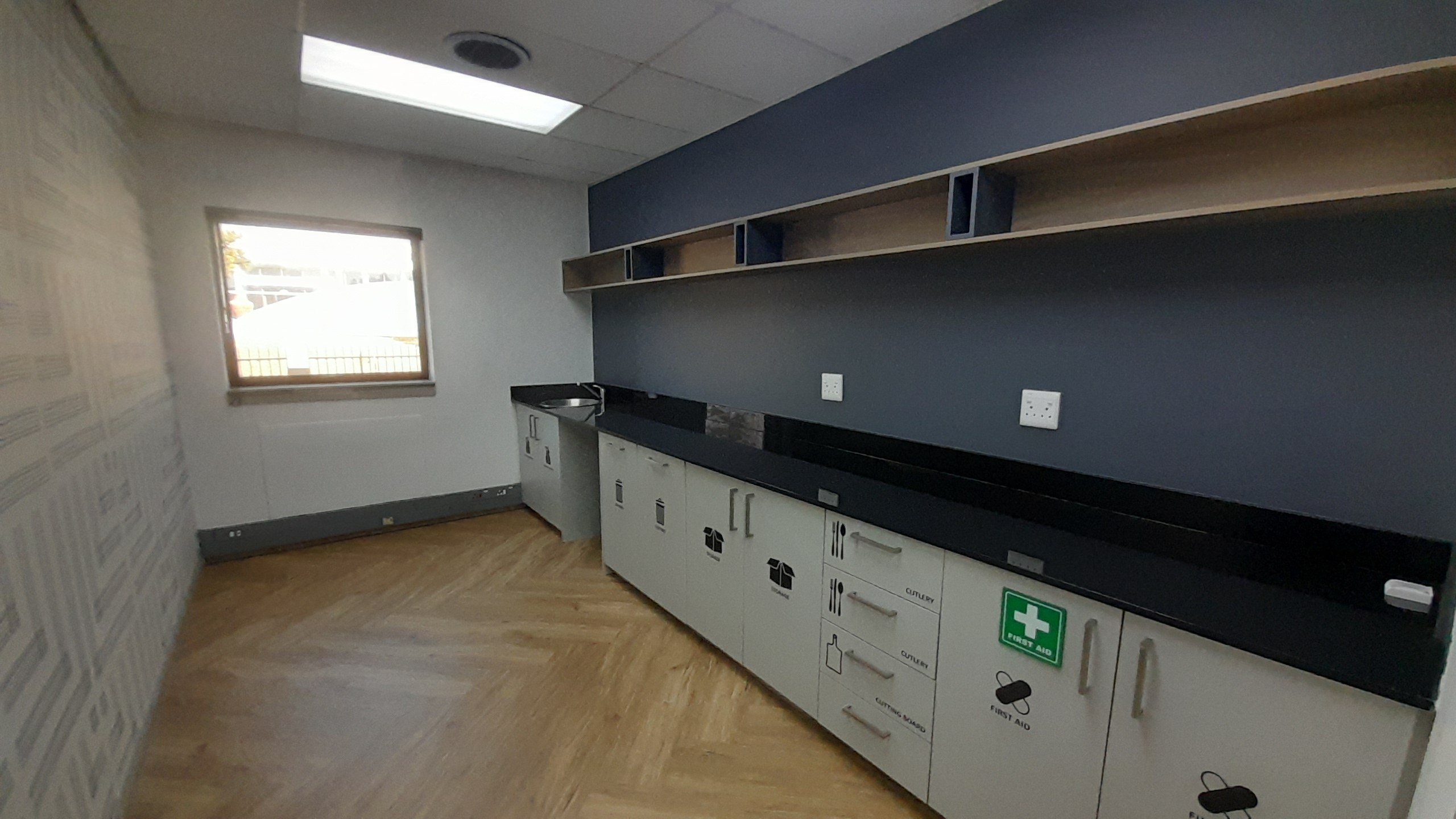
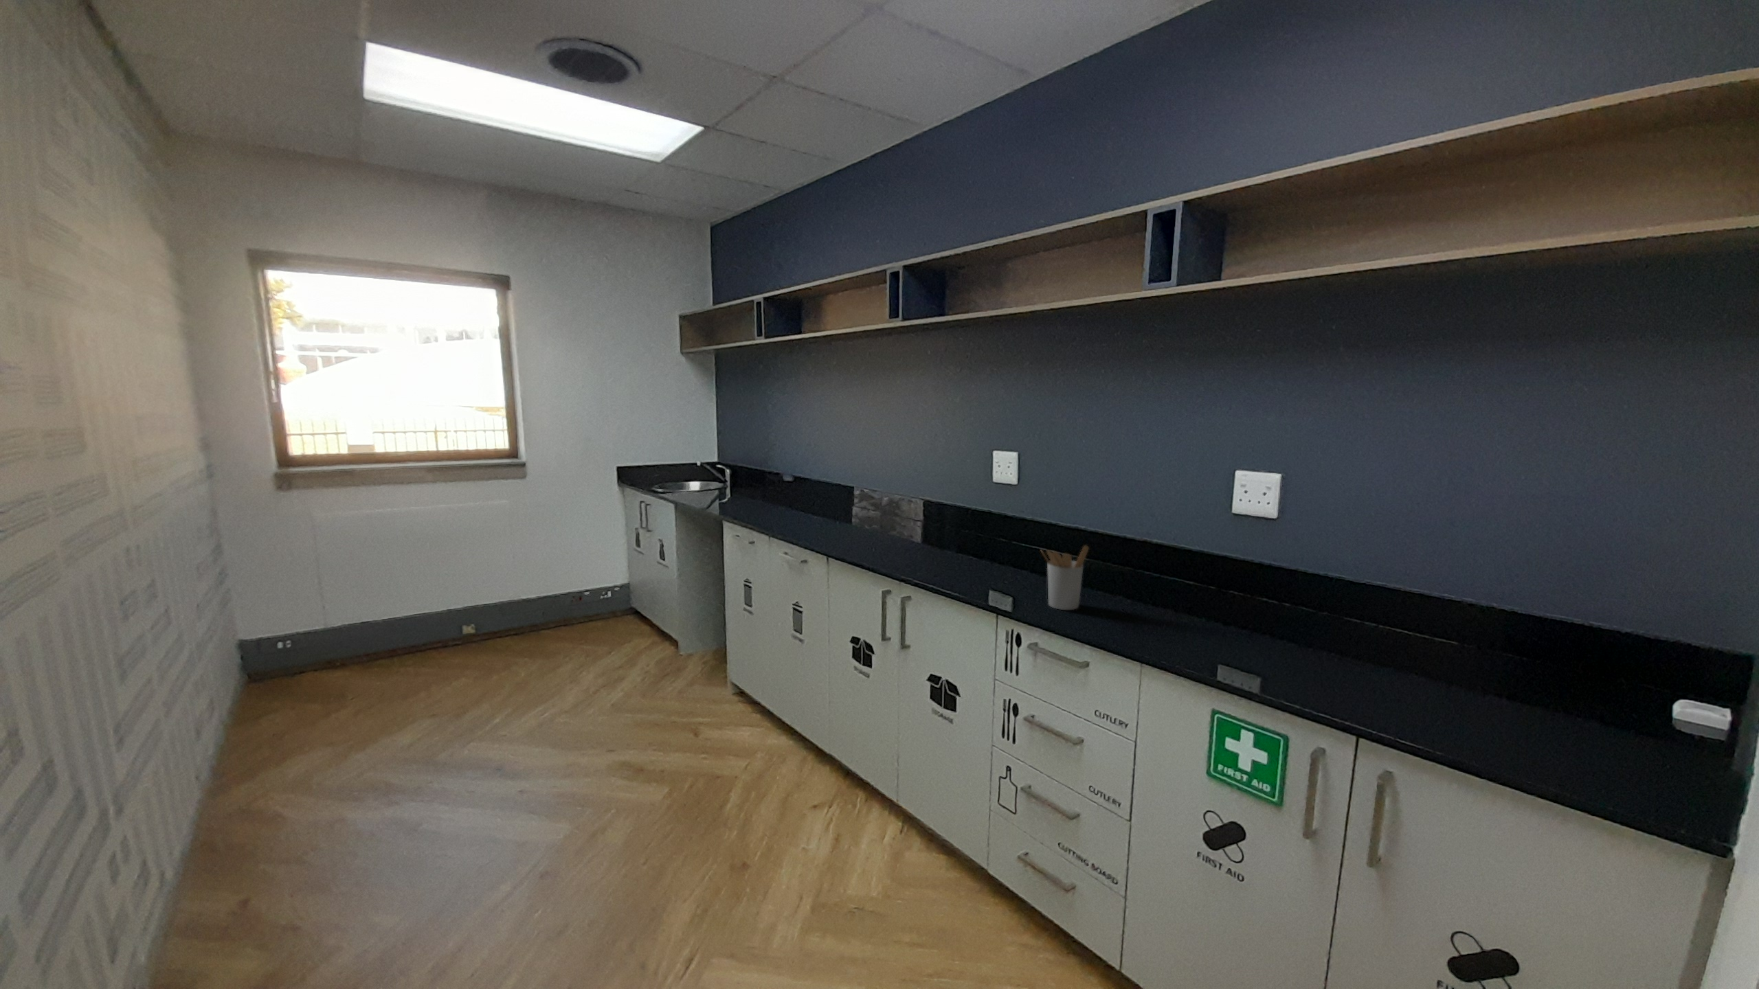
+ utensil holder [1040,545,1089,611]
